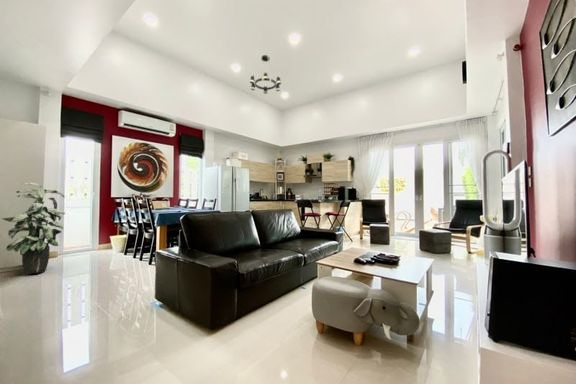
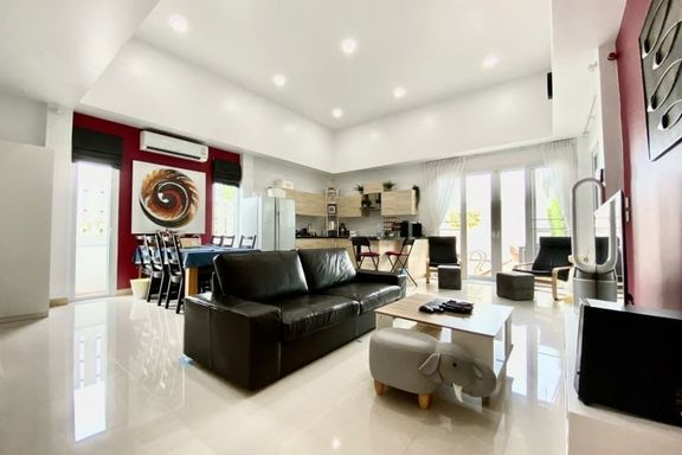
- indoor plant [1,182,66,275]
- chandelier [249,54,282,95]
